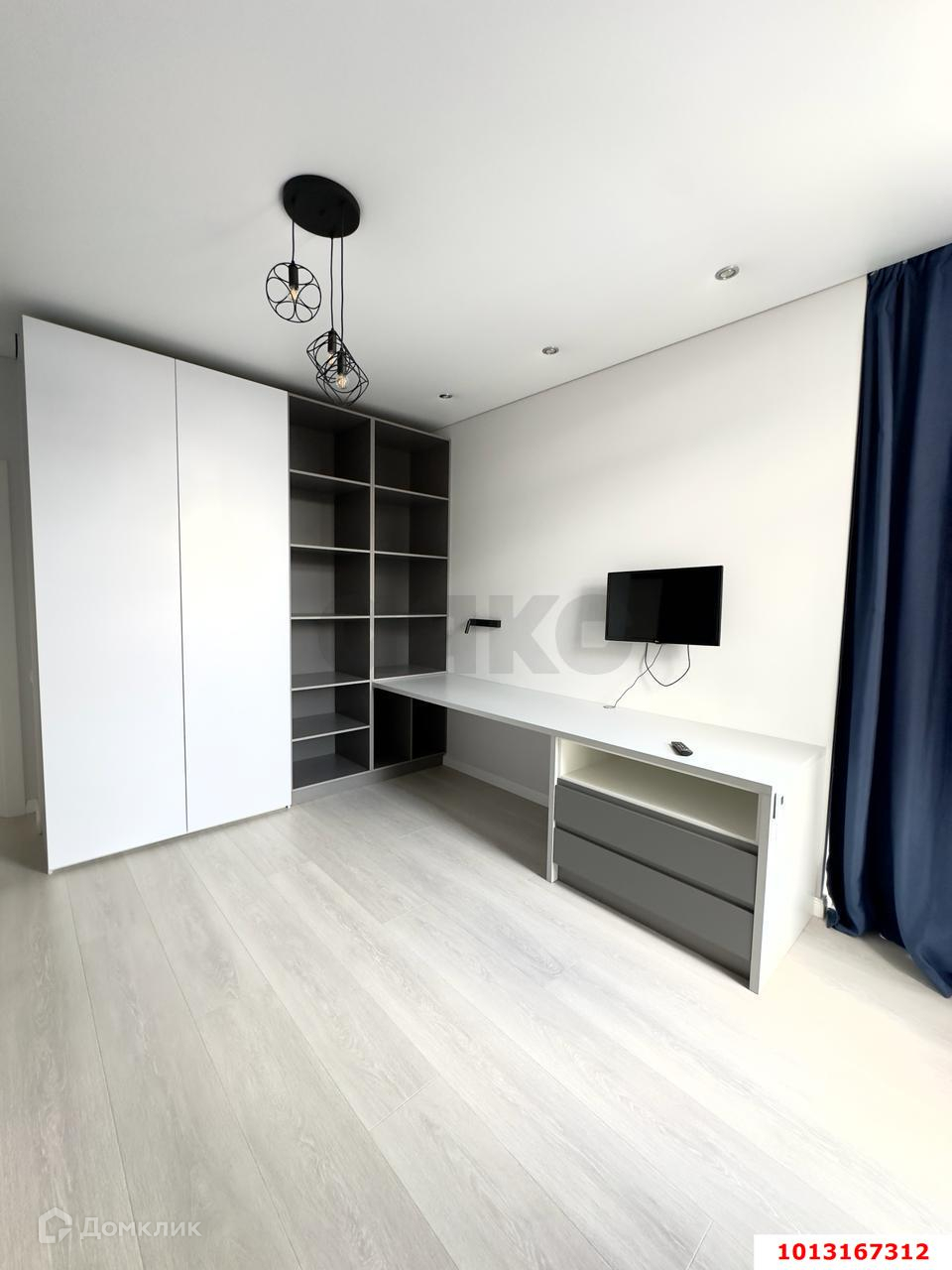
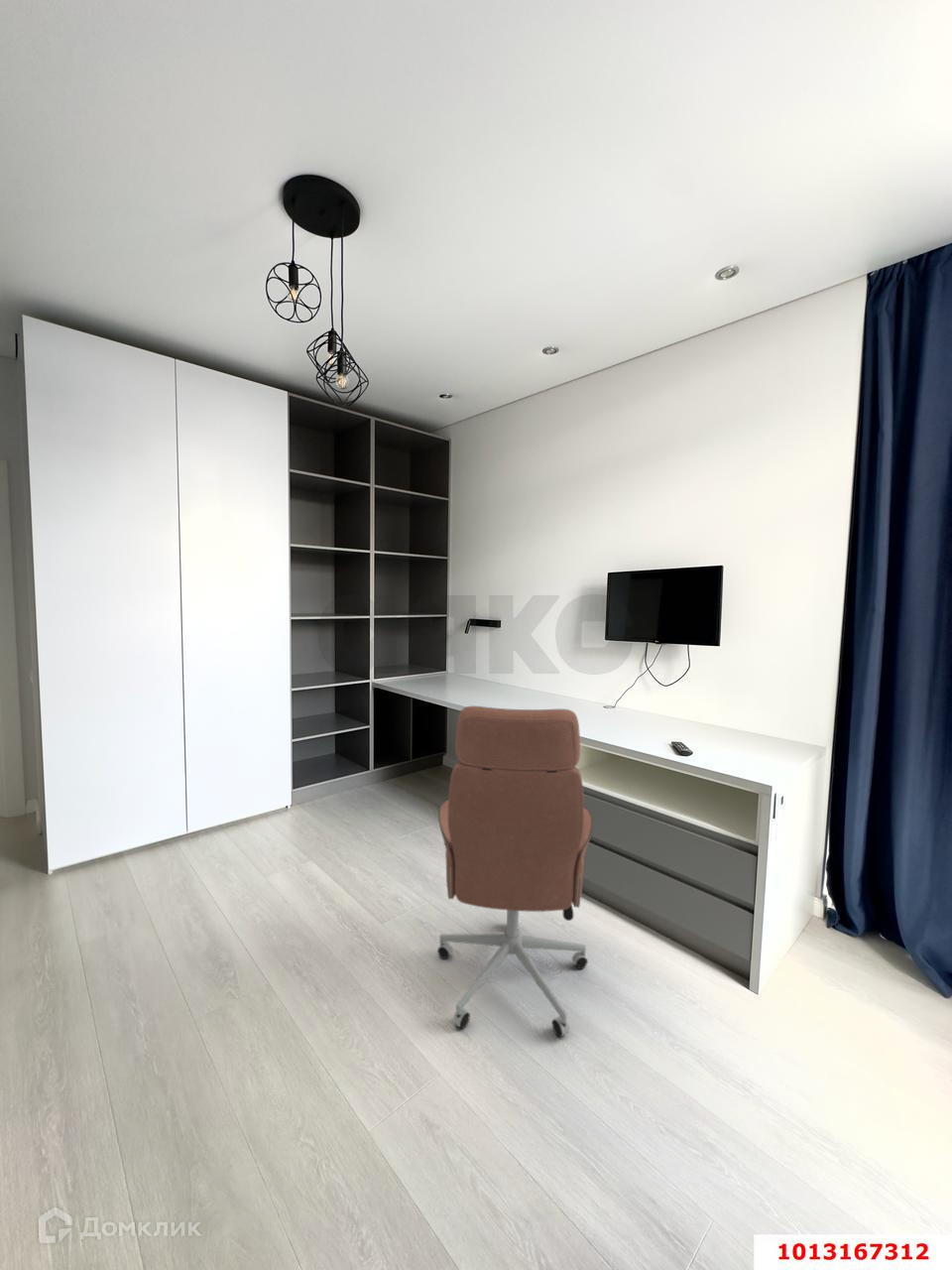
+ office chair [436,705,594,1038]
